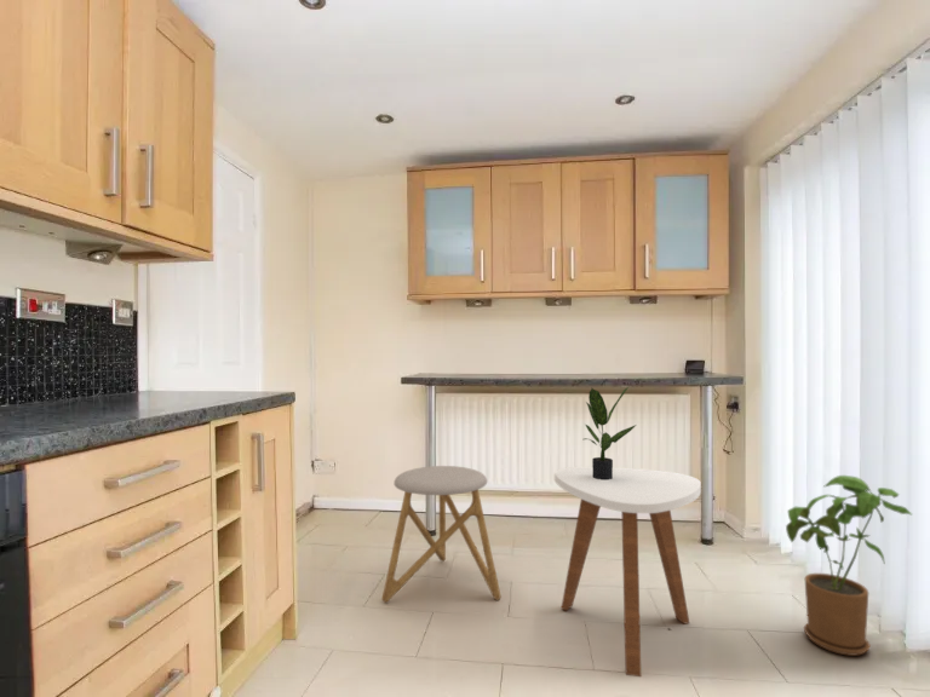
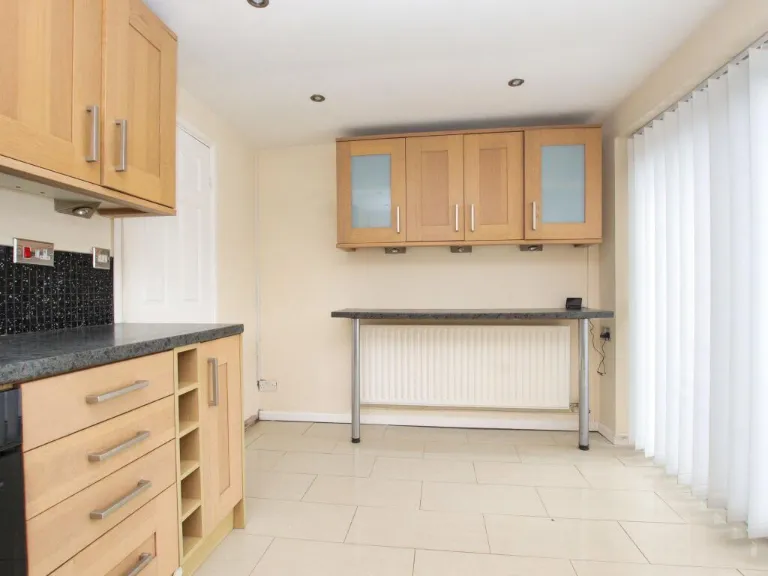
- stool [381,465,501,604]
- house plant [785,474,913,657]
- potted plant [584,386,637,480]
- side table [553,466,702,678]
